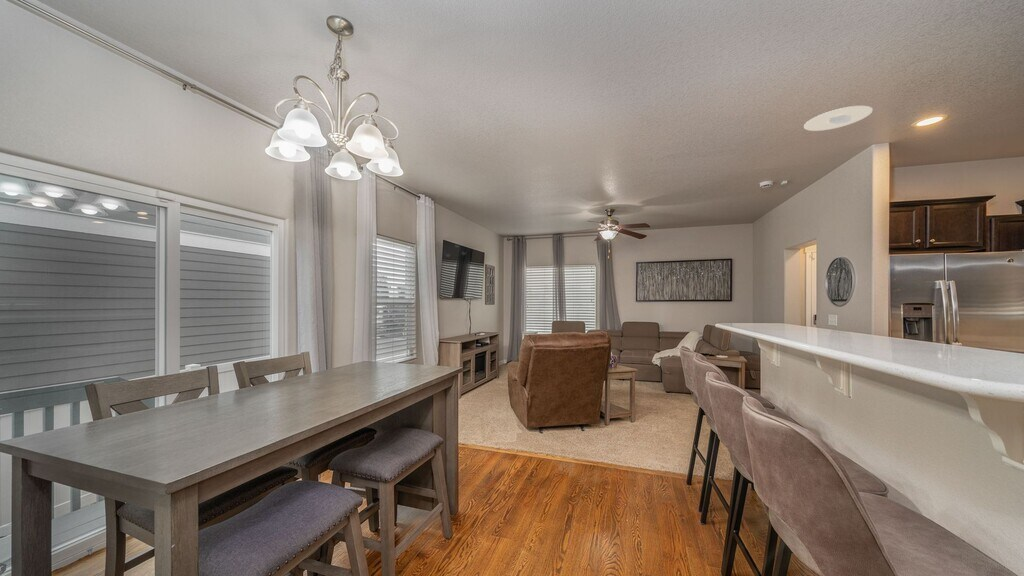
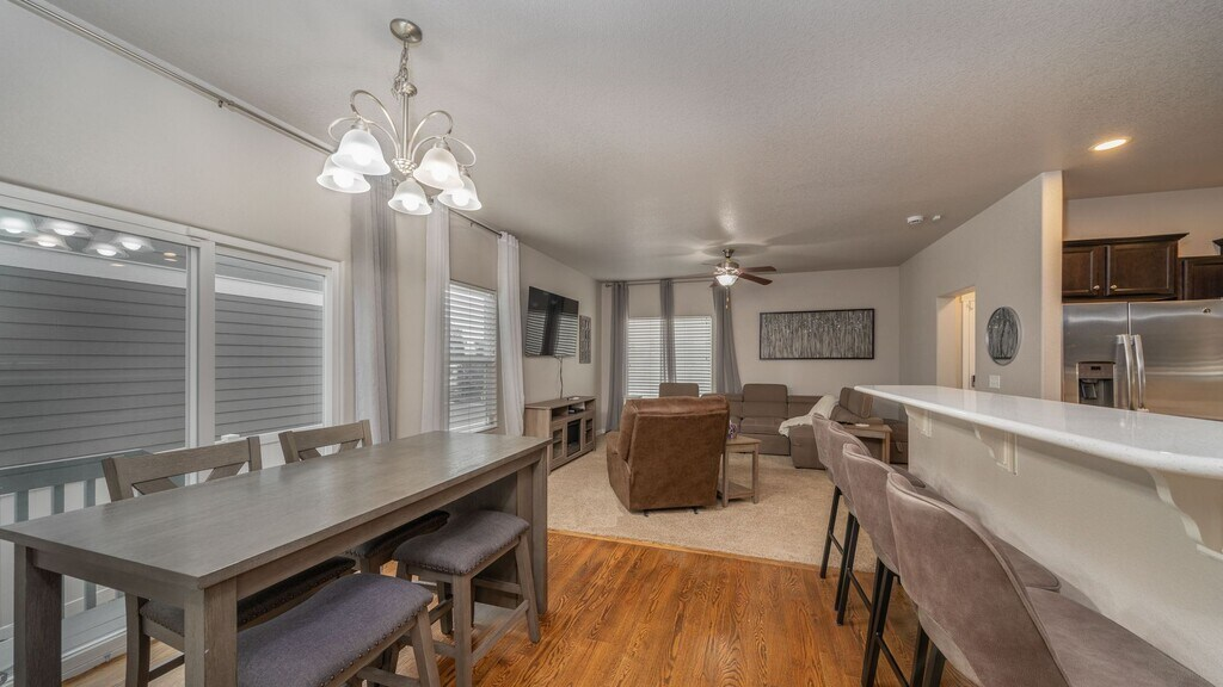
- recessed light [803,105,874,132]
